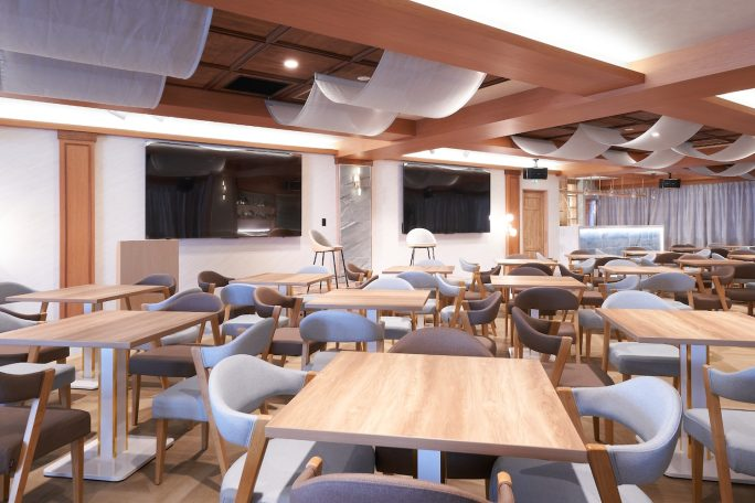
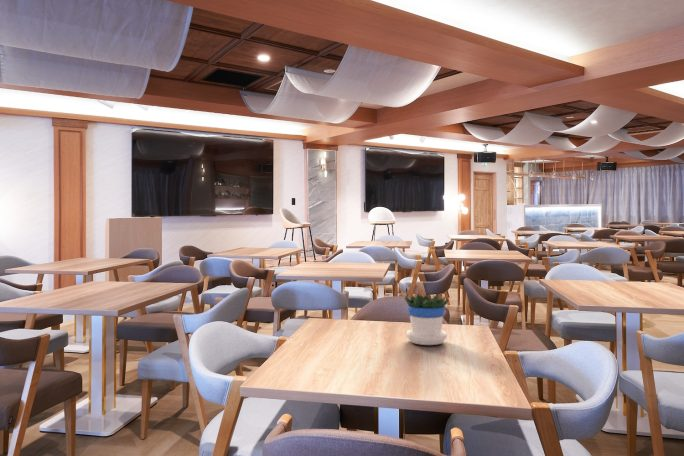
+ flowerpot [404,293,449,346]
